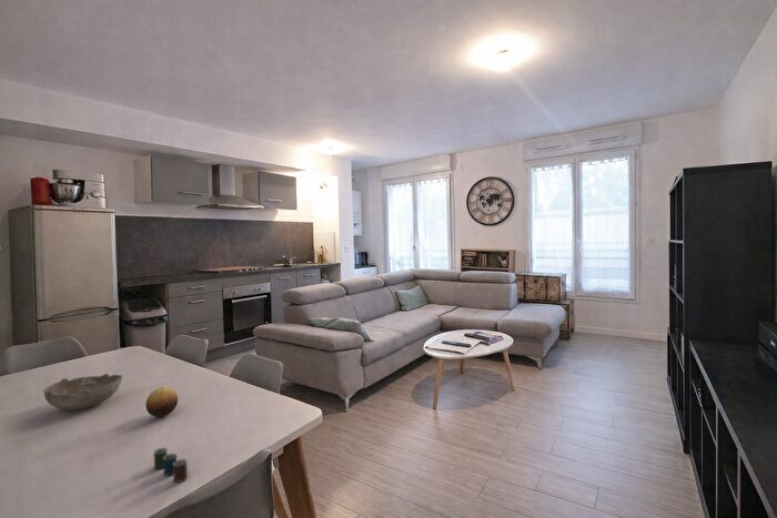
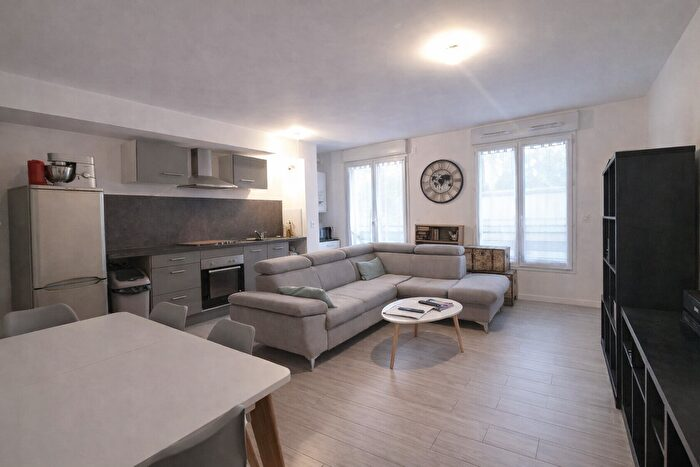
- fruit [144,386,179,418]
- bowl [43,373,123,412]
- cup [153,447,189,484]
